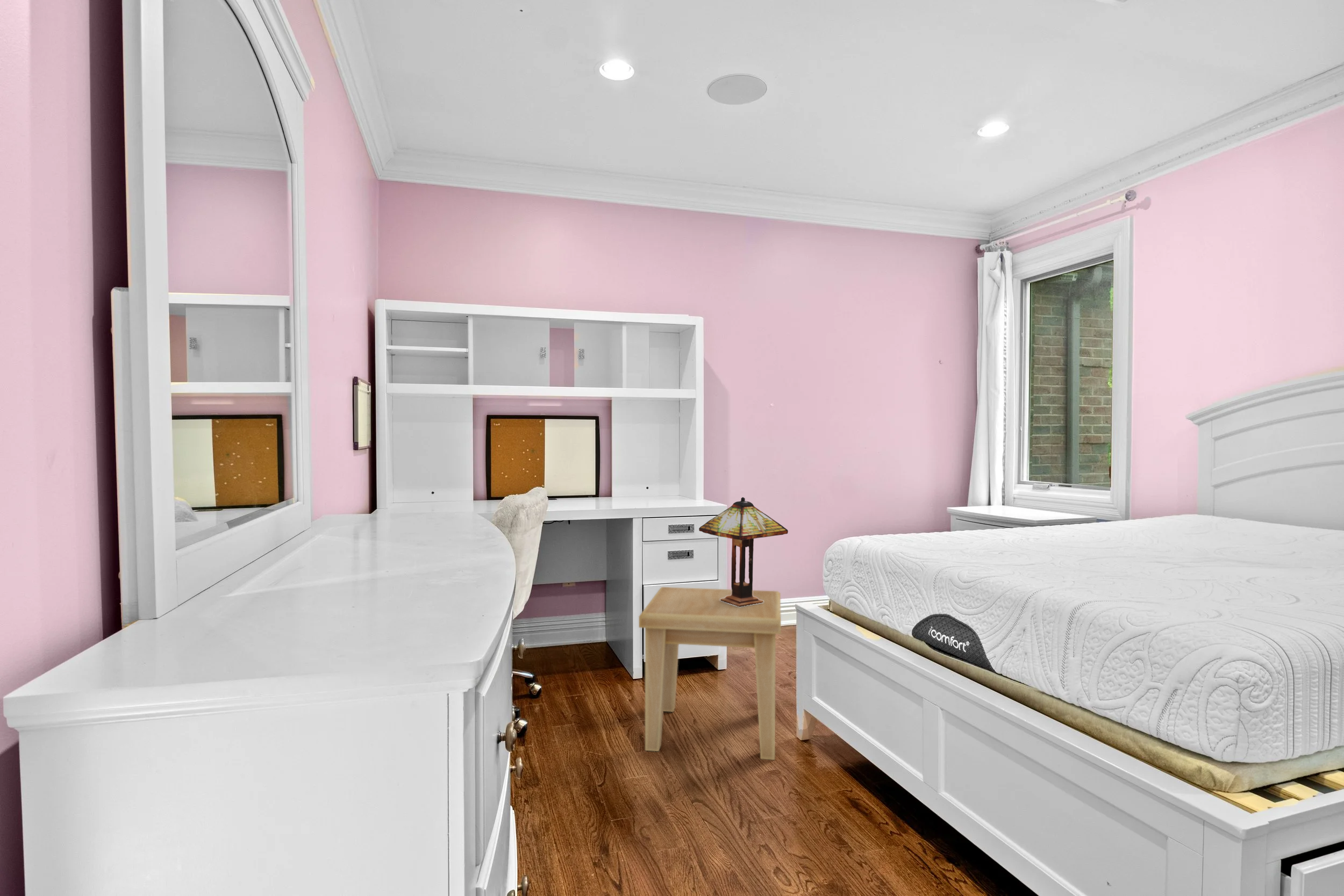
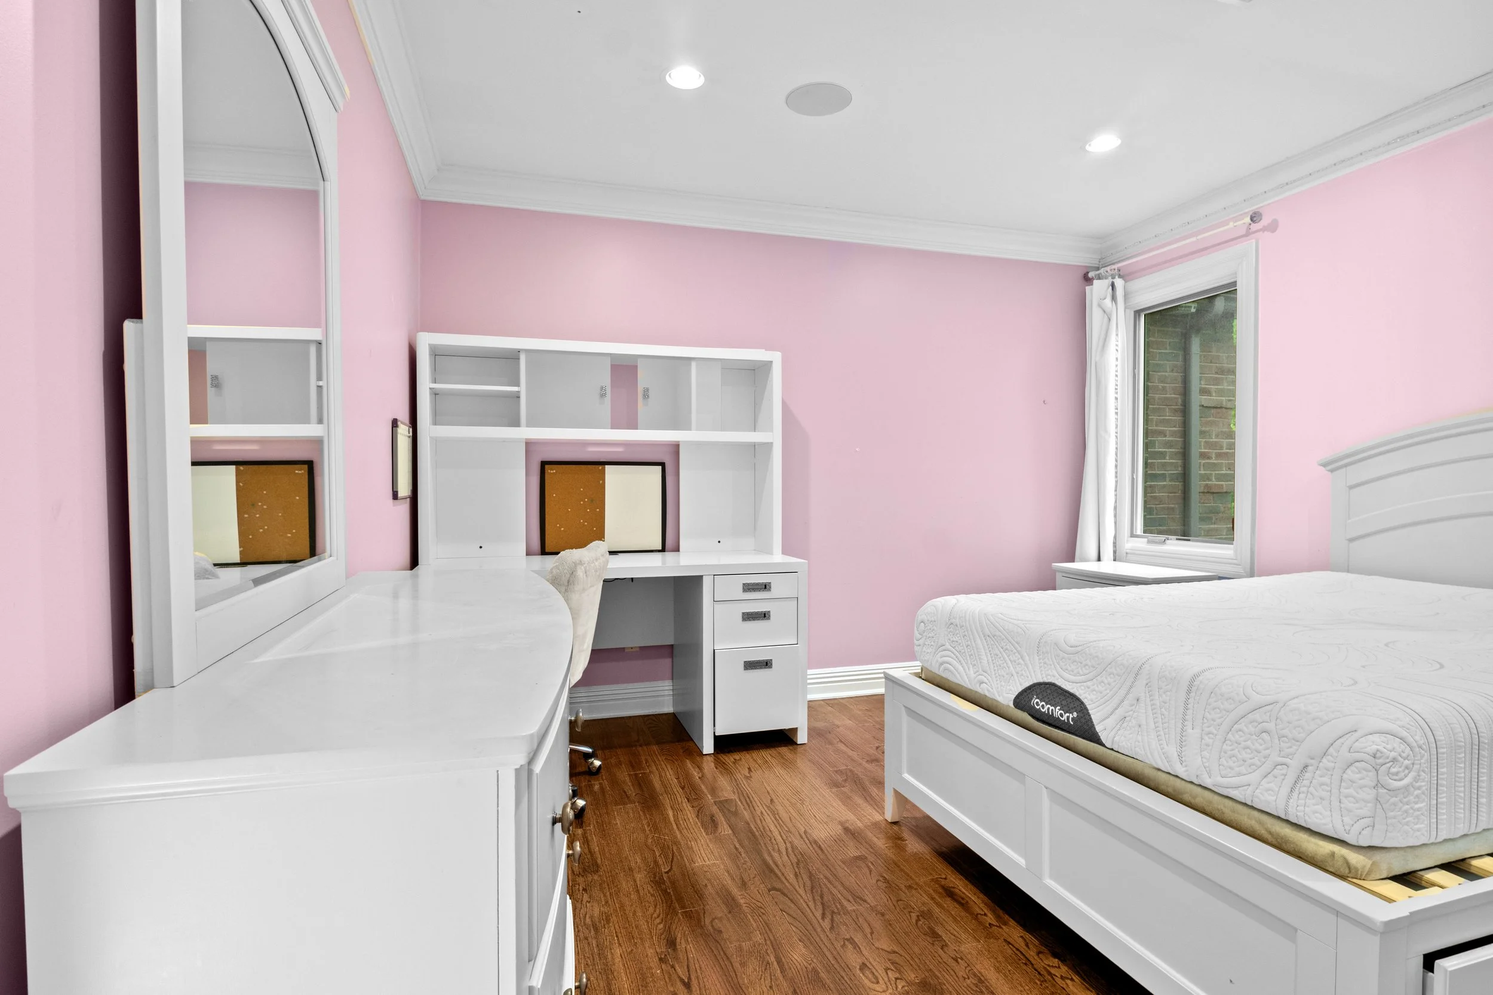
- side table [638,586,782,761]
- table lamp [698,497,789,607]
